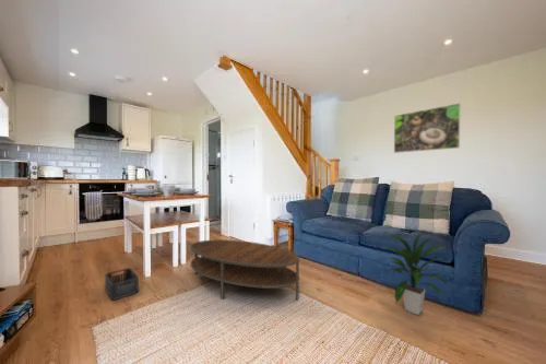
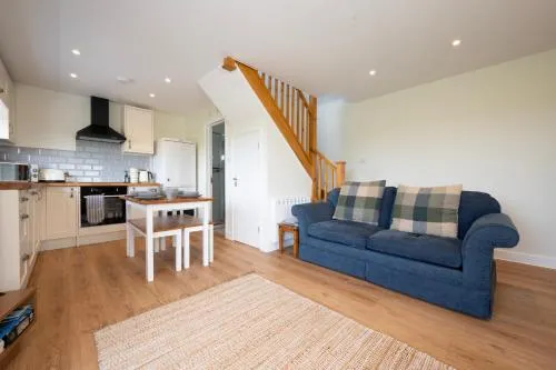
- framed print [393,102,462,154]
- storage bin [104,267,140,301]
- indoor plant [381,231,451,316]
- coffee table [189,238,300,302]
